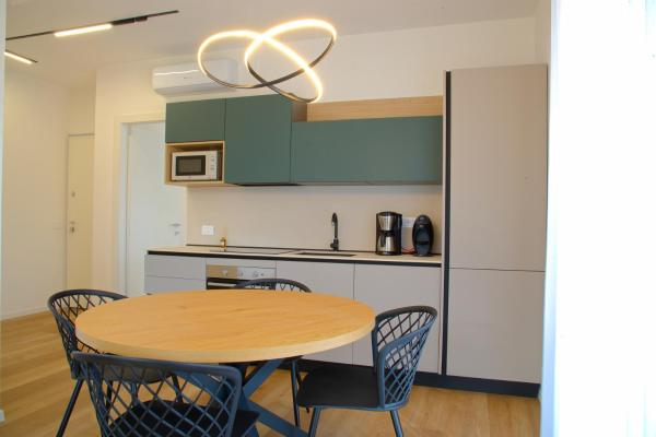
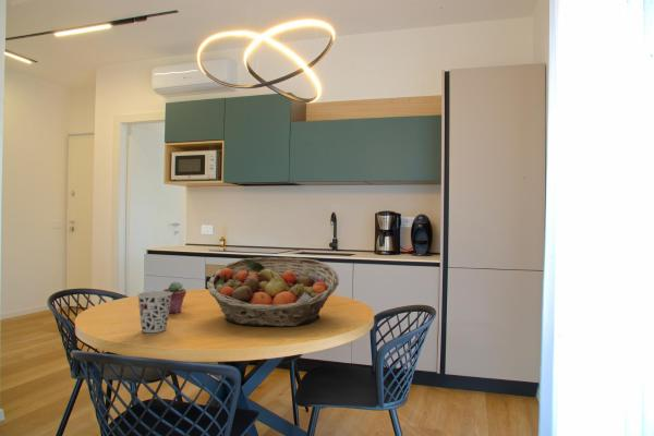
+ potted succulent [161,280,187,314]
+ fruit basket [206,256,340,328]
+ cup [136,290,172,334]
